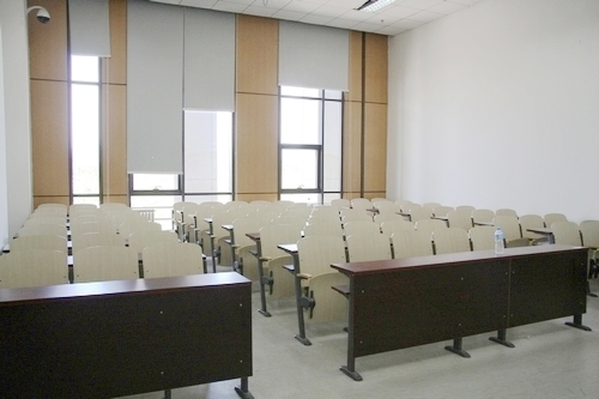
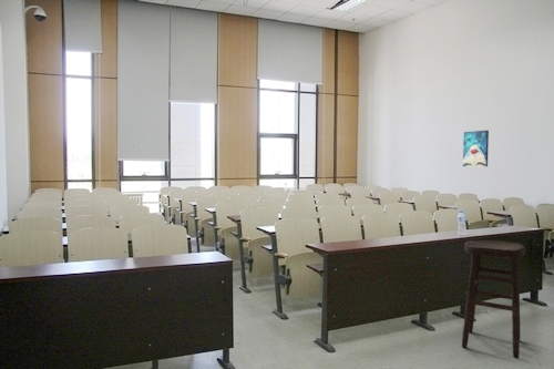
+ wall art [462,130,490,167]
+ stool [461,239,526,359]
